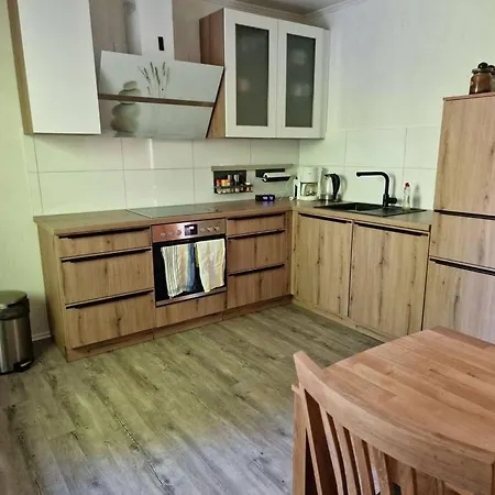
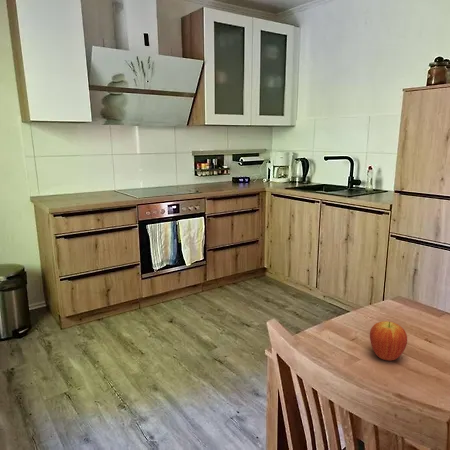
+ fruit [369,320,408,362]
